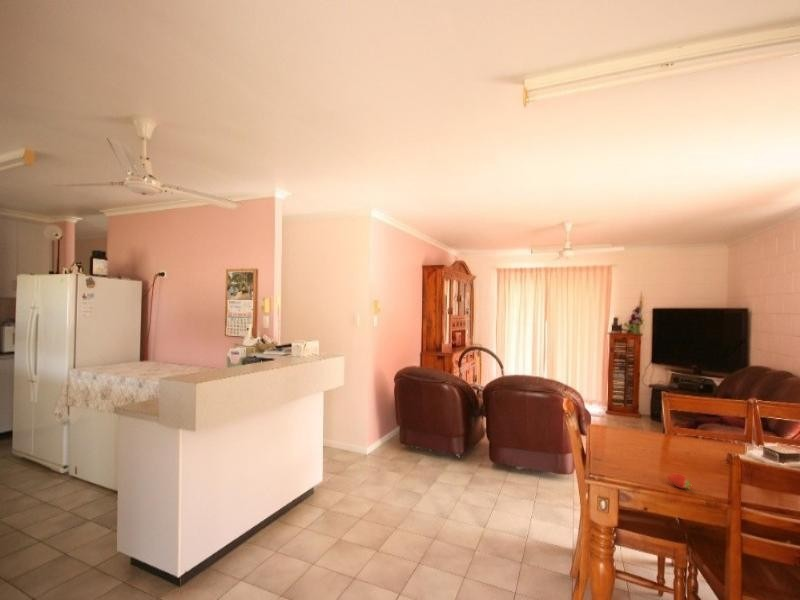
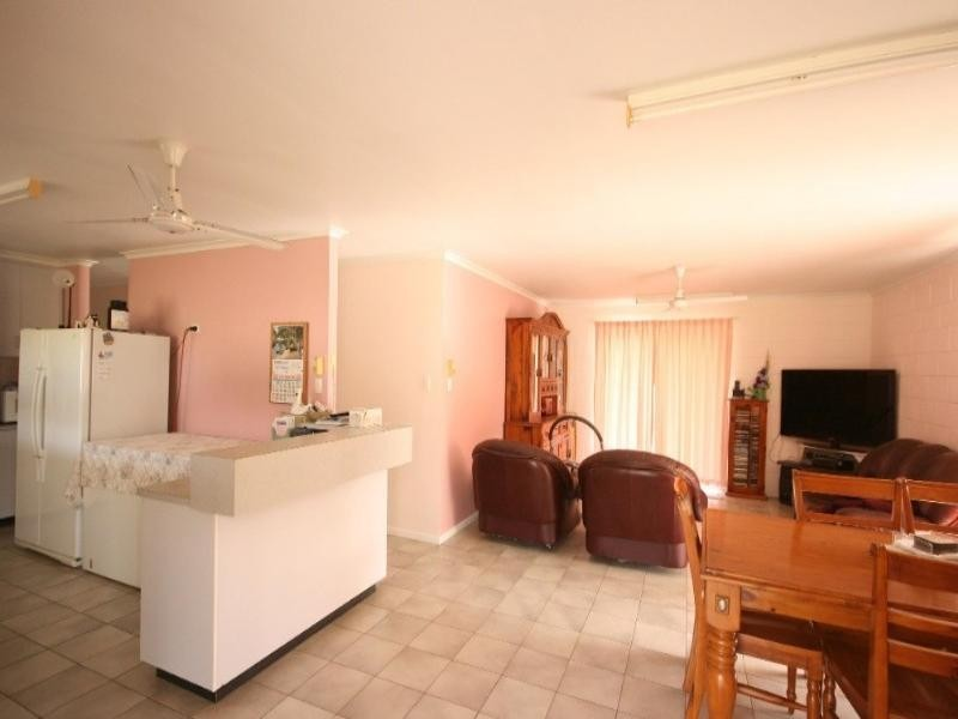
- fruit [666,472,691,491]
